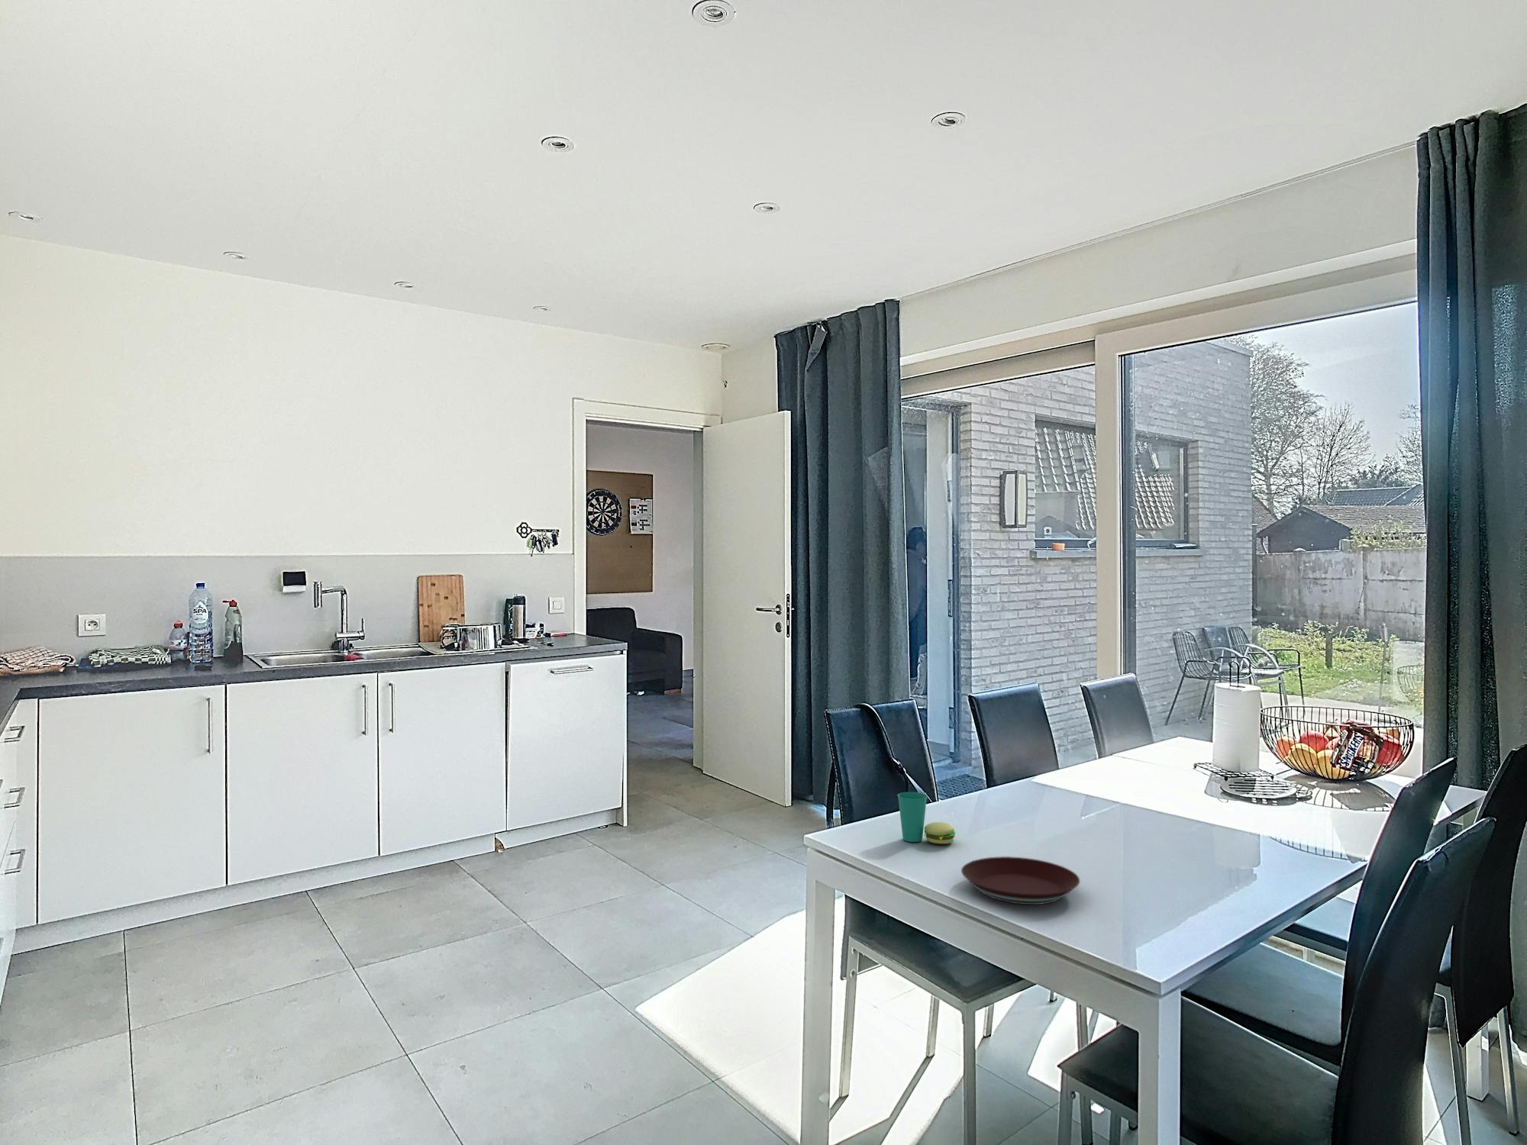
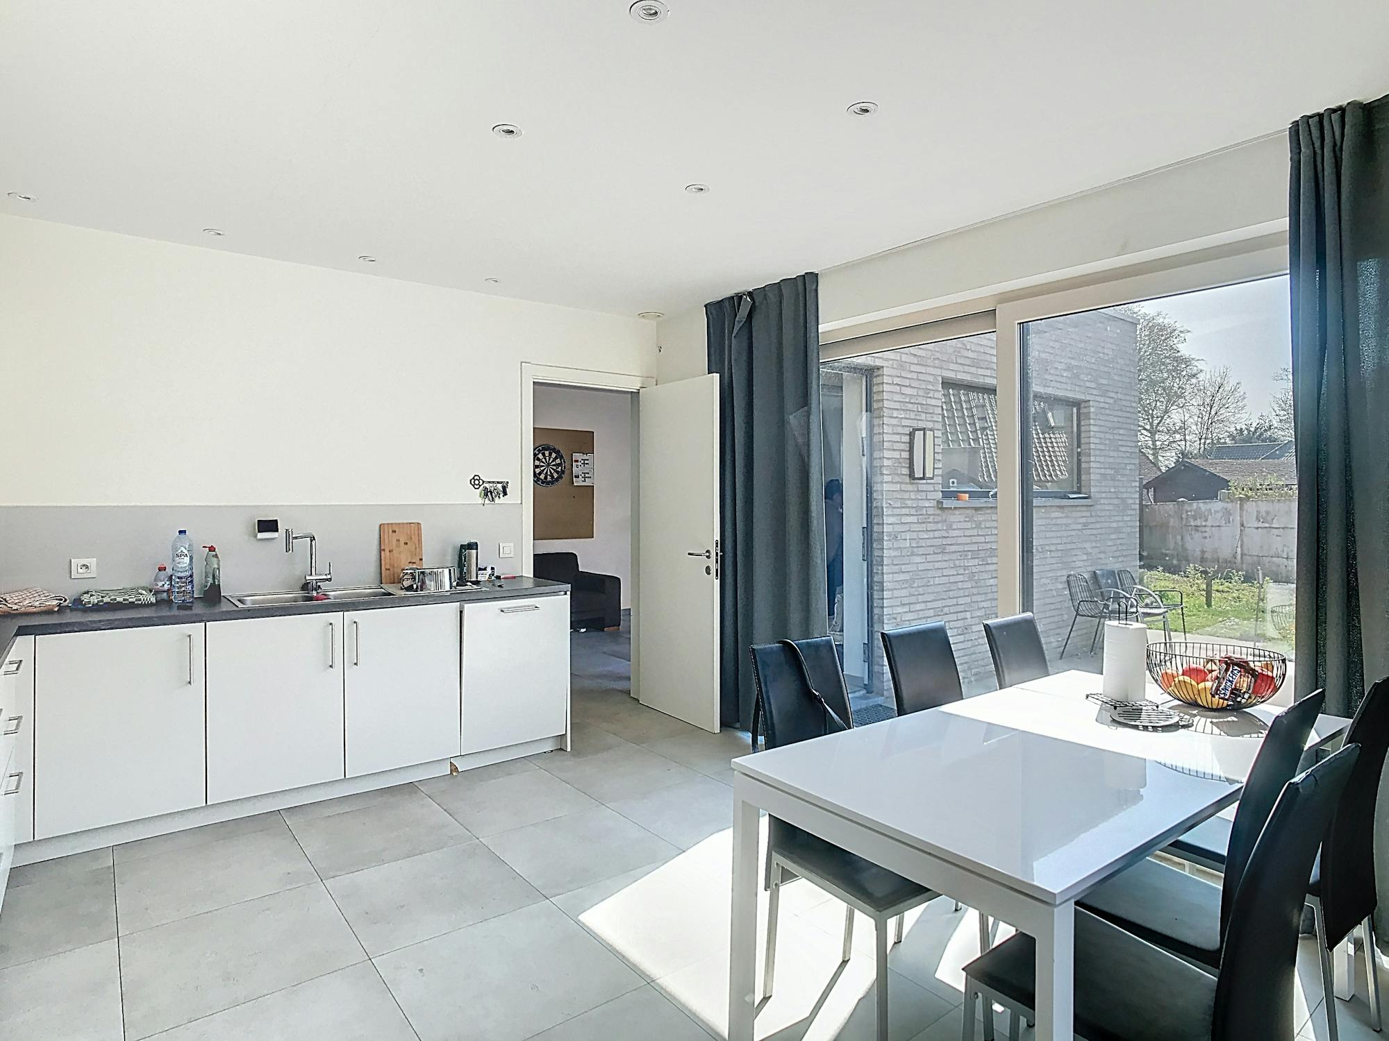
- cup [897,791,957,844]
- plate [961,855,1081,906]
